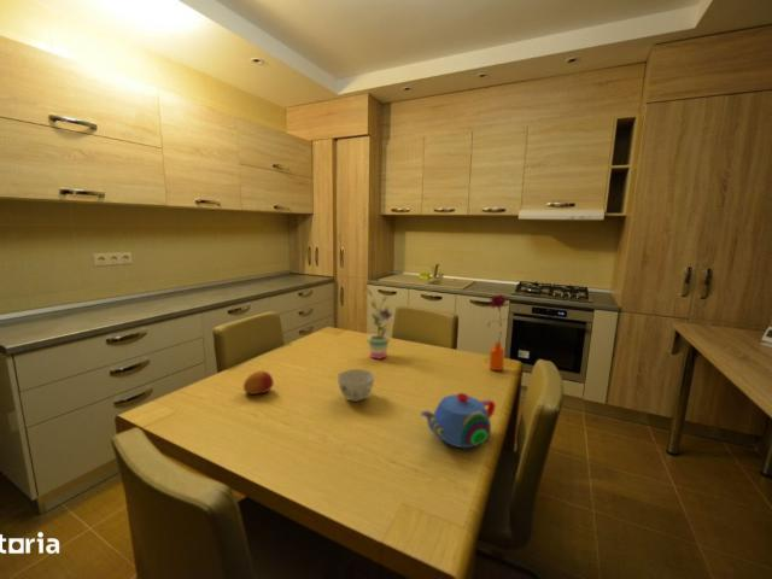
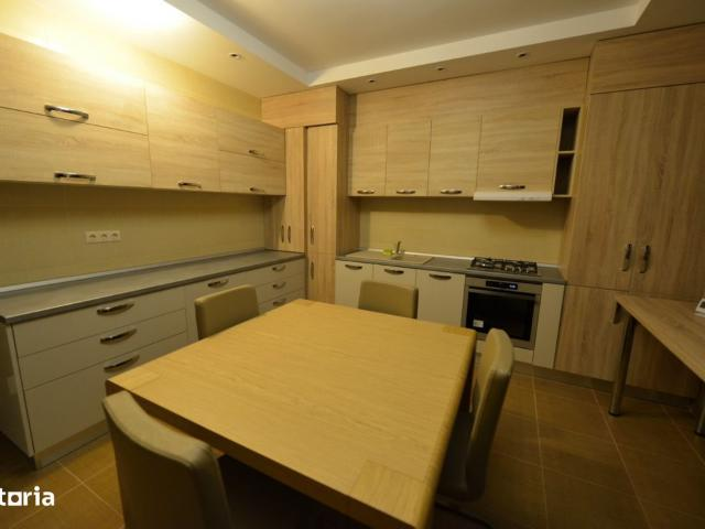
- fruit [242,370,275,396]
- teapot [420,392,497,449]
- potted plant [365,288,398,359]
- flower [486,293,513,372]
- teacup [337,368,375,403]
